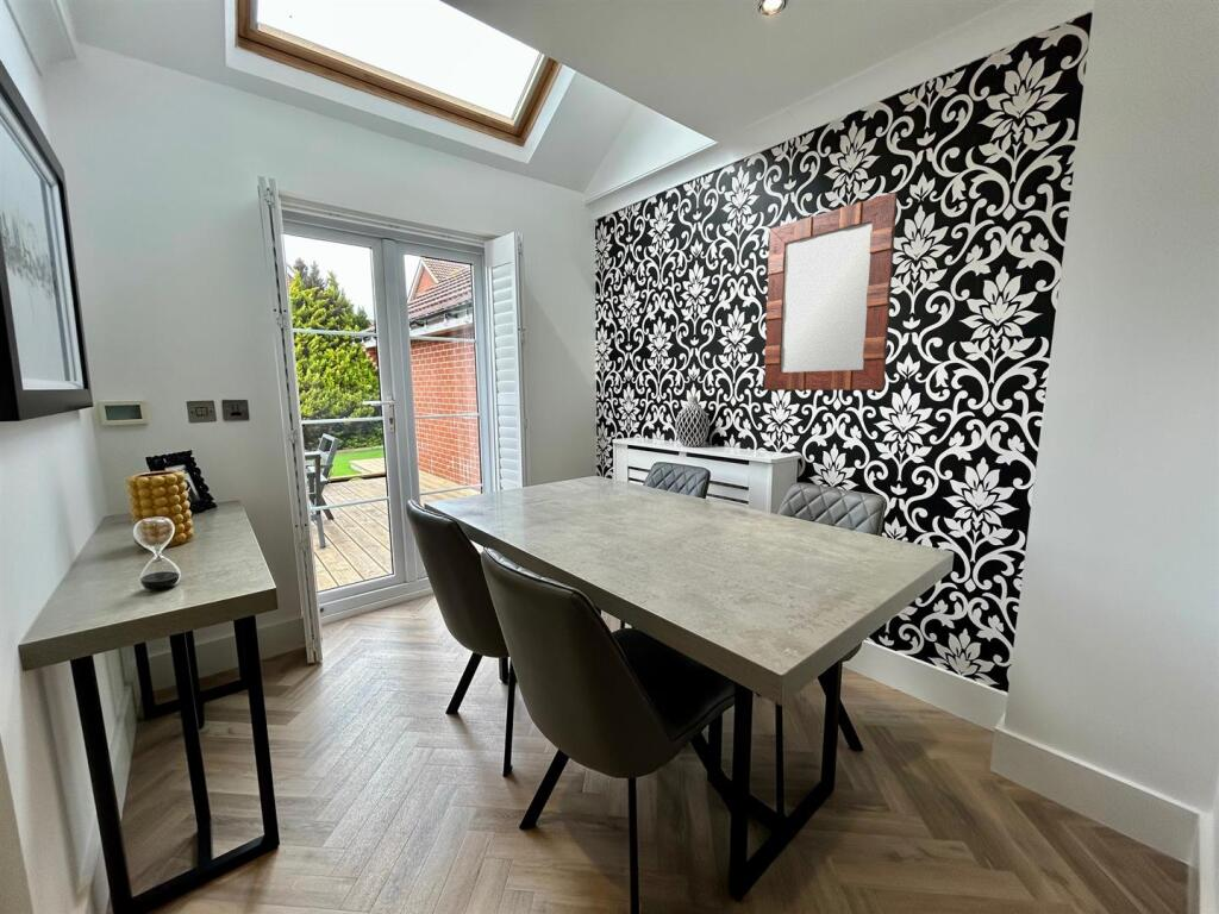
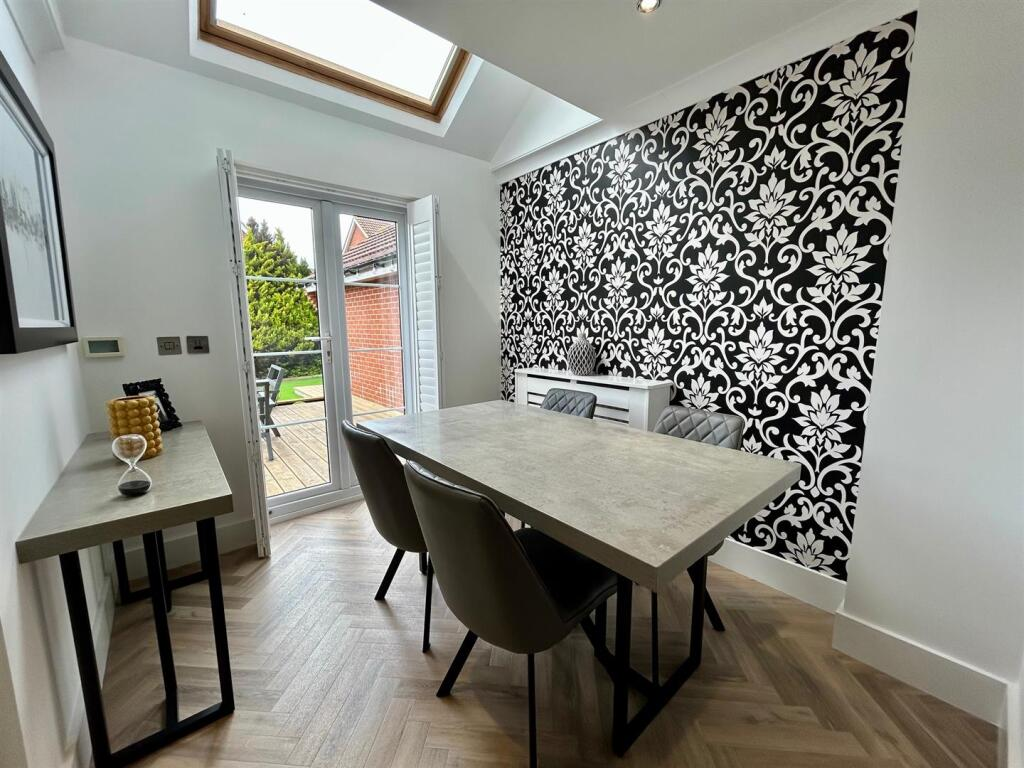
- home mirror [763,192,899,392]
